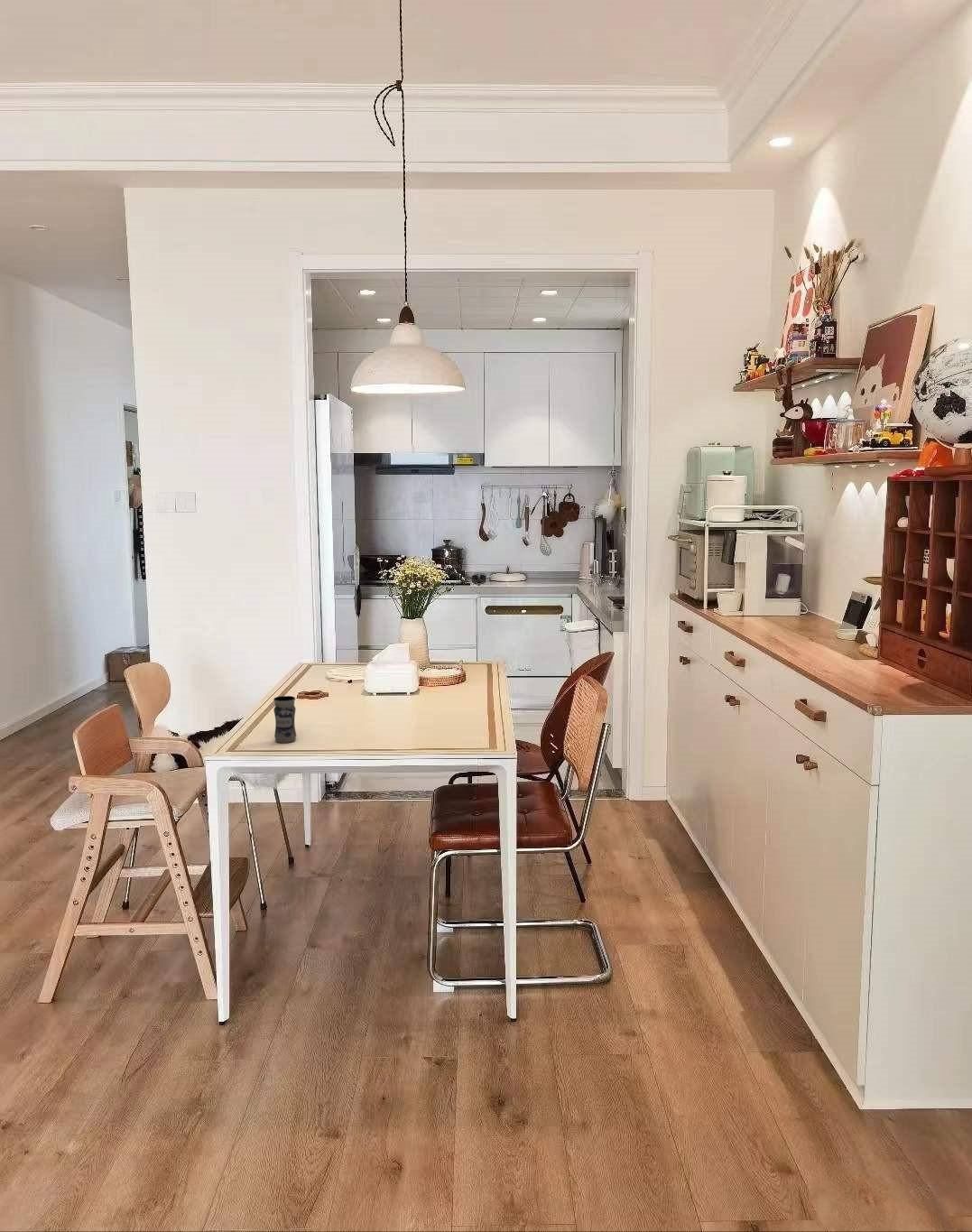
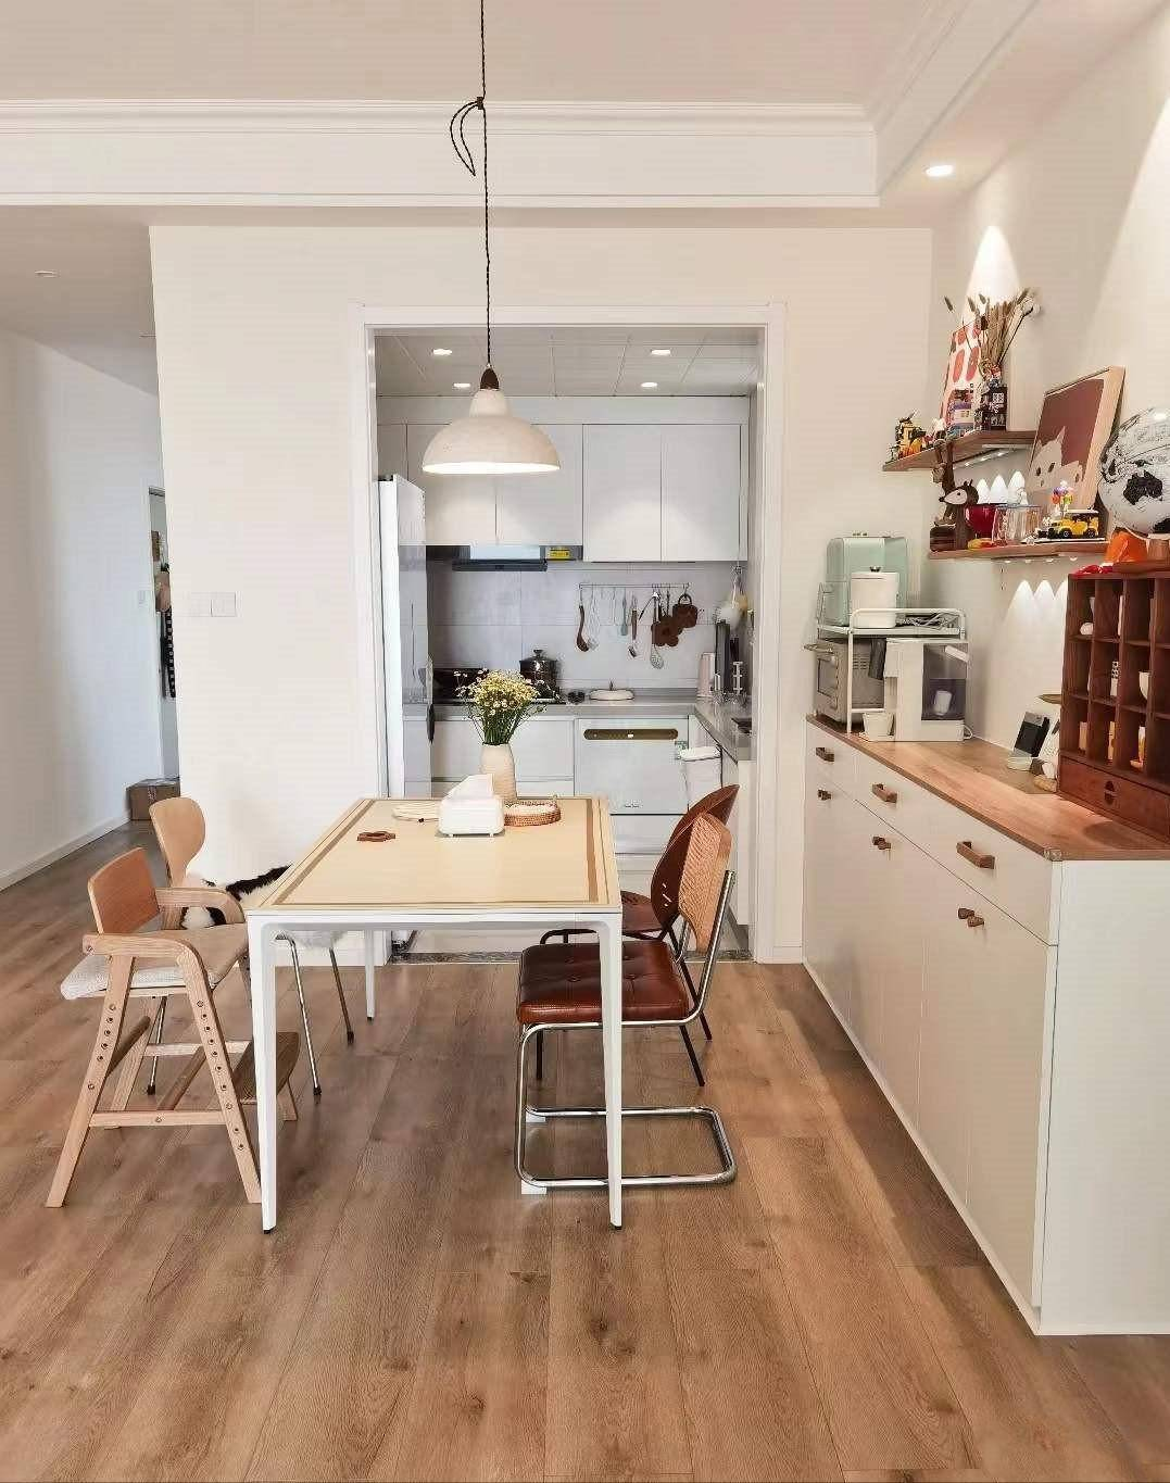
- jar [273,695,297,744]
